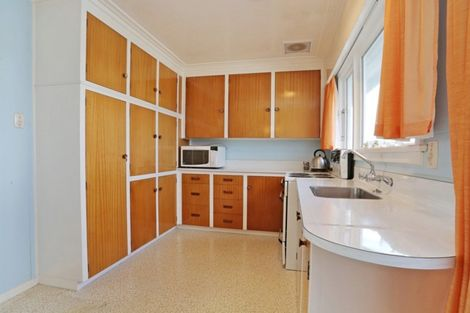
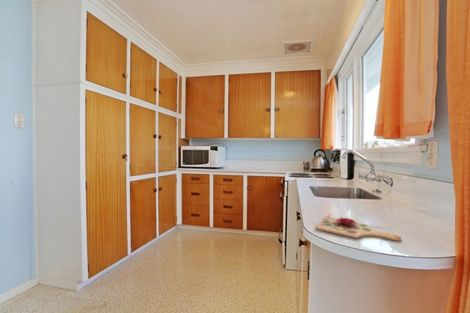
+ cutting board [314,213,402,242]
